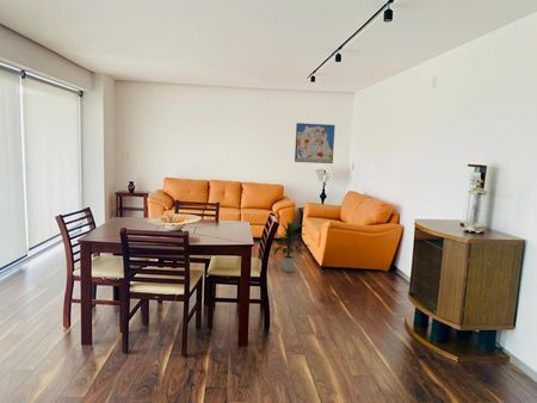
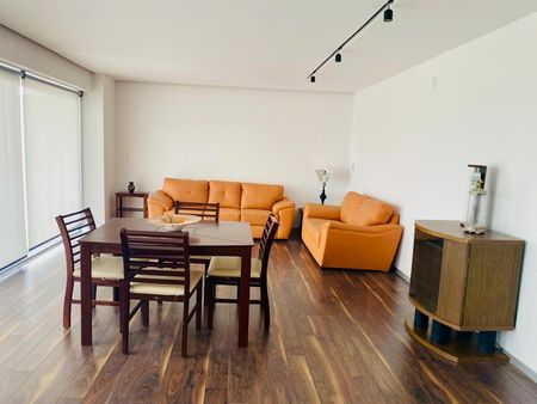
- indoor plant [270,221,311,273]
- wall art [294,122,337,165]
